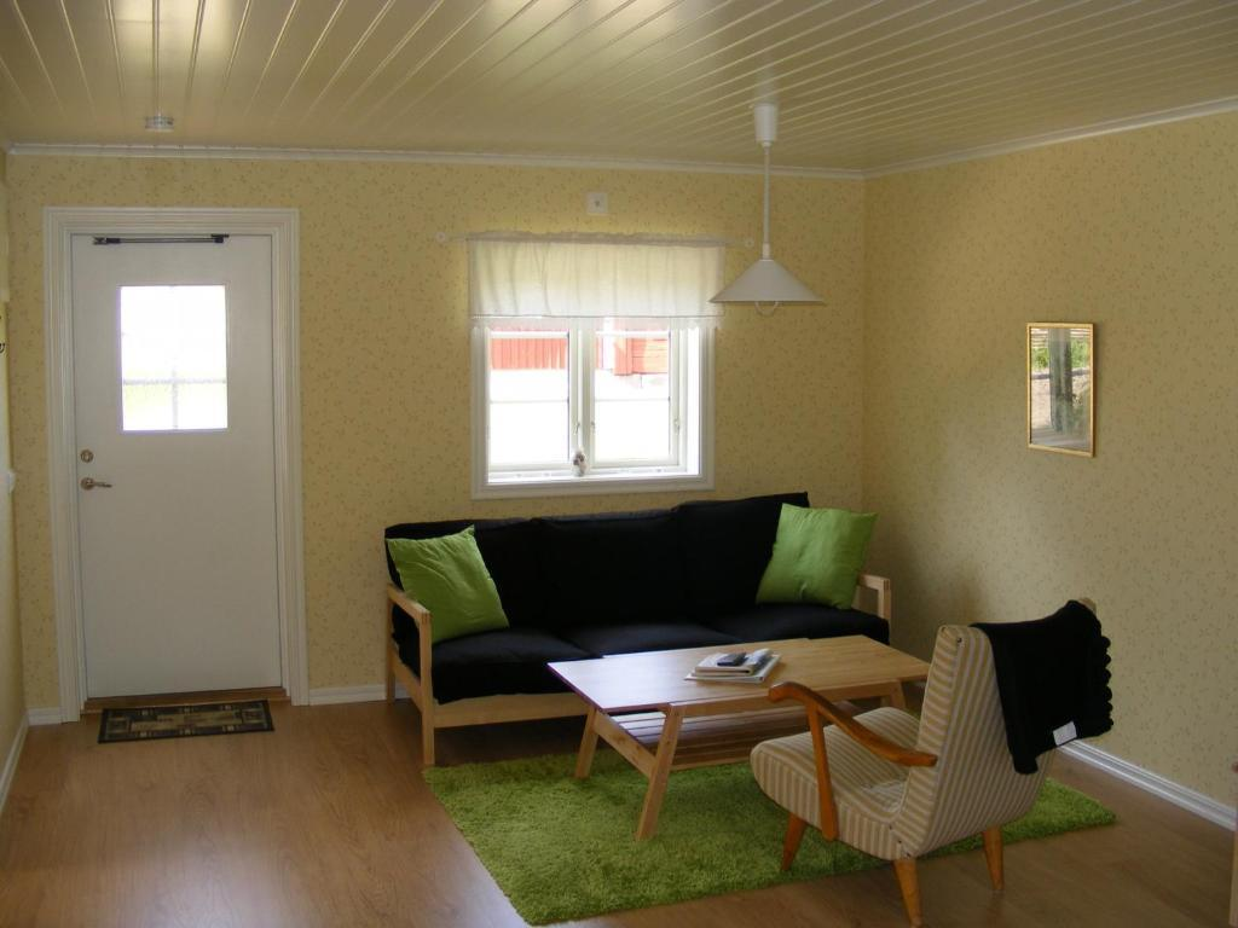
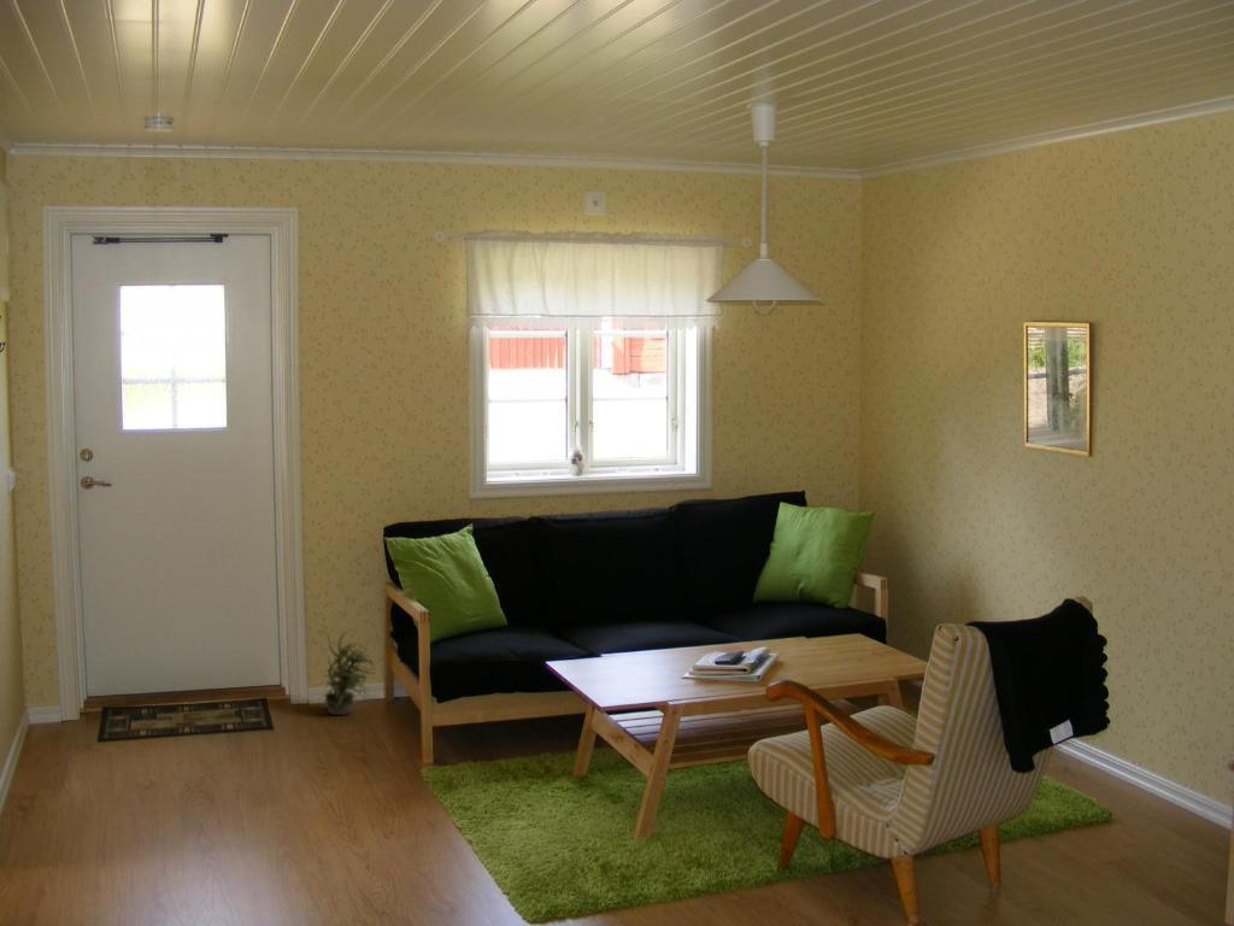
+ potted plant [317,629,376,716]
